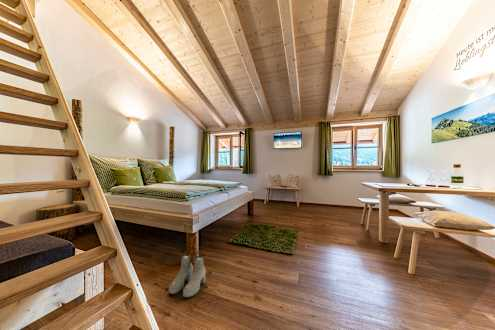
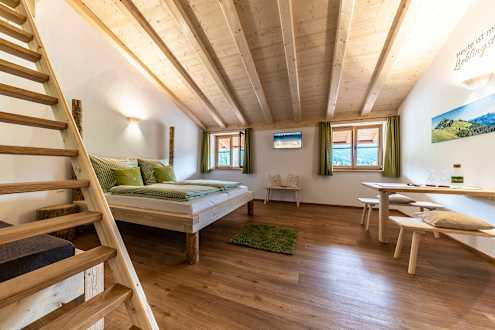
- boots [168,253,207,299]
